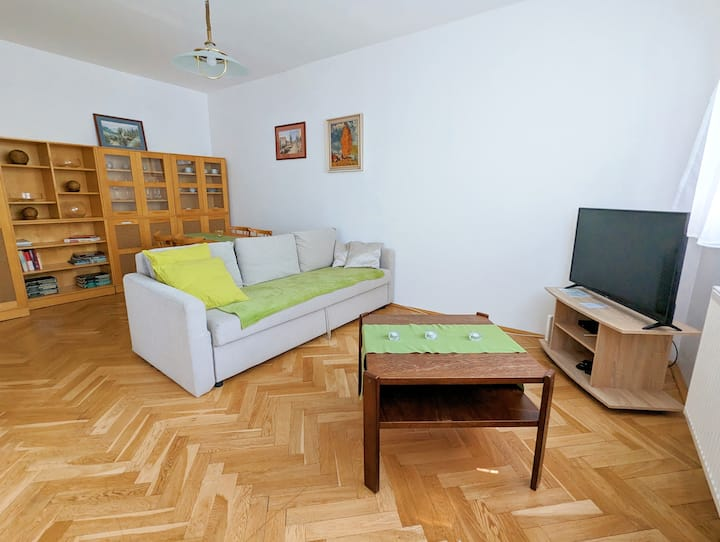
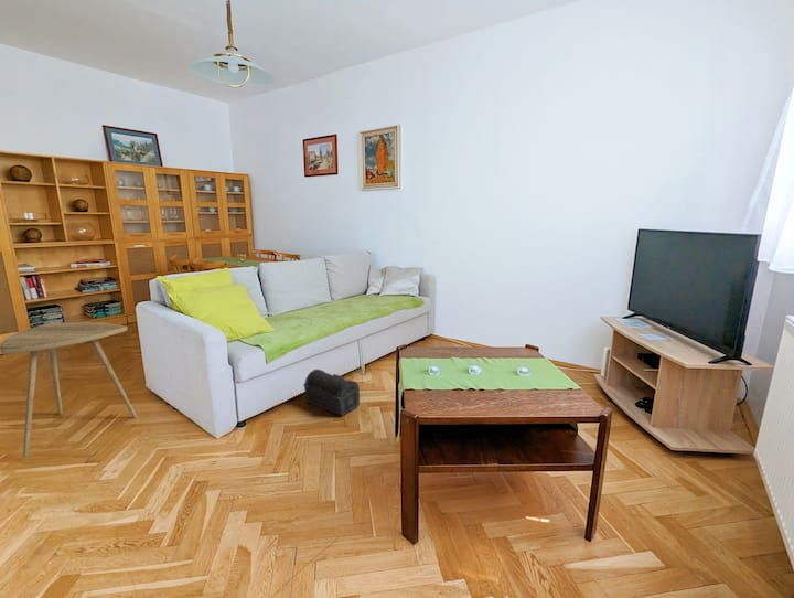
+ side table [0,321,138,459]
+ treasure chest [302,369,361,417]
